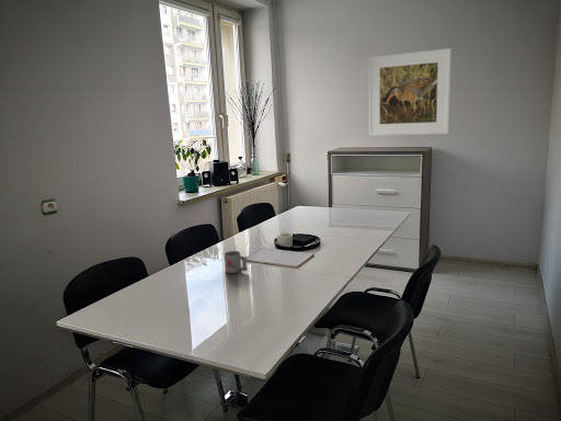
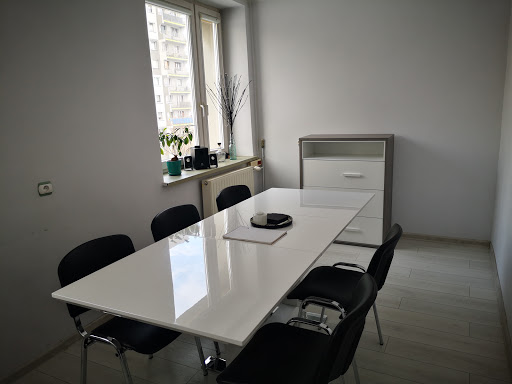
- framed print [367,47,453,137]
- mug [224,250,249,274]
